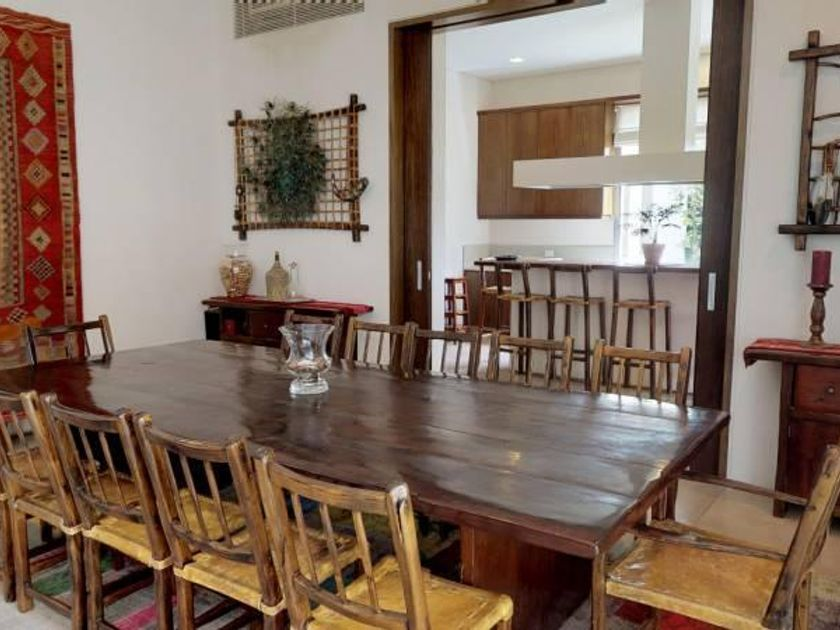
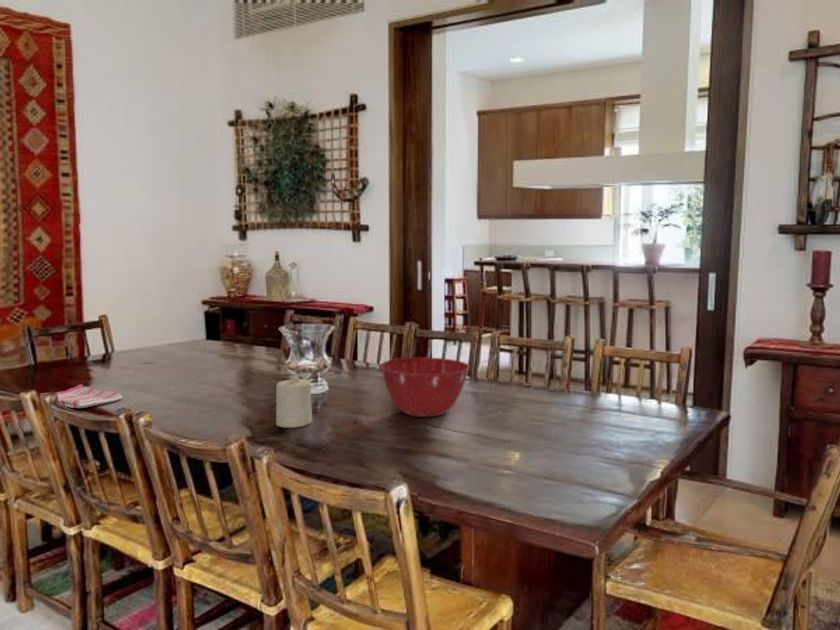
+ candle [275,374,313,429]
+ mixing bowl [379,356,470,418]
+ dish towel [39,383,124,409]
